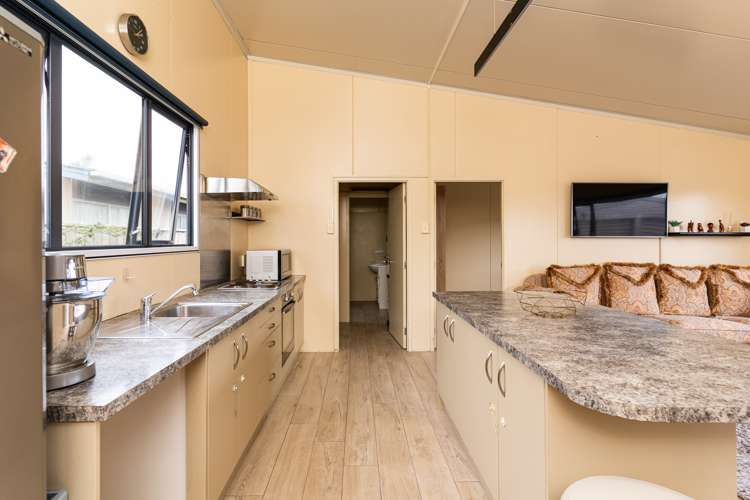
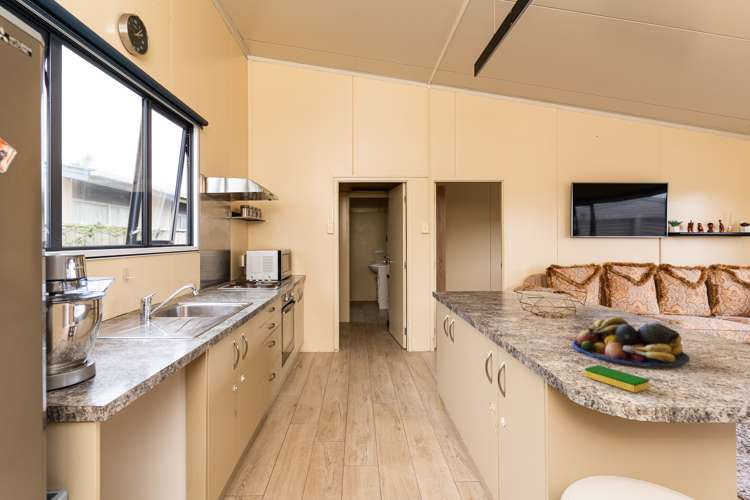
+ dish sponge [584,364,650,393]
+ fruit bowl [572,316,690,367]
